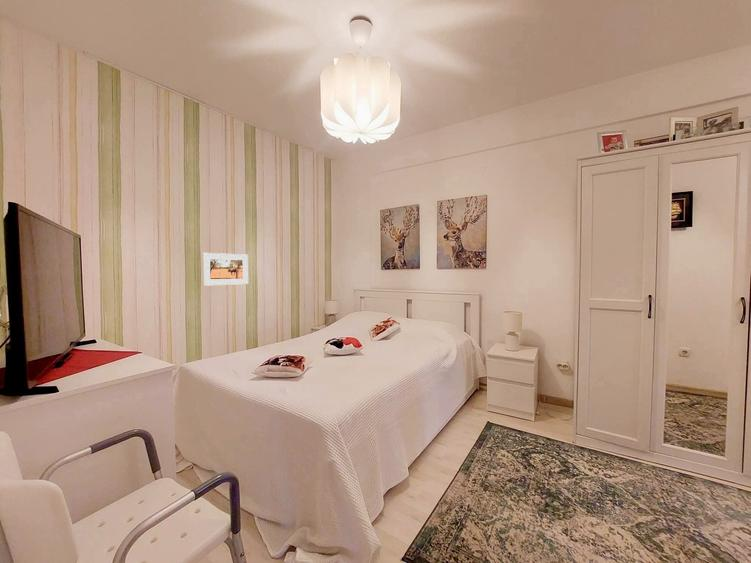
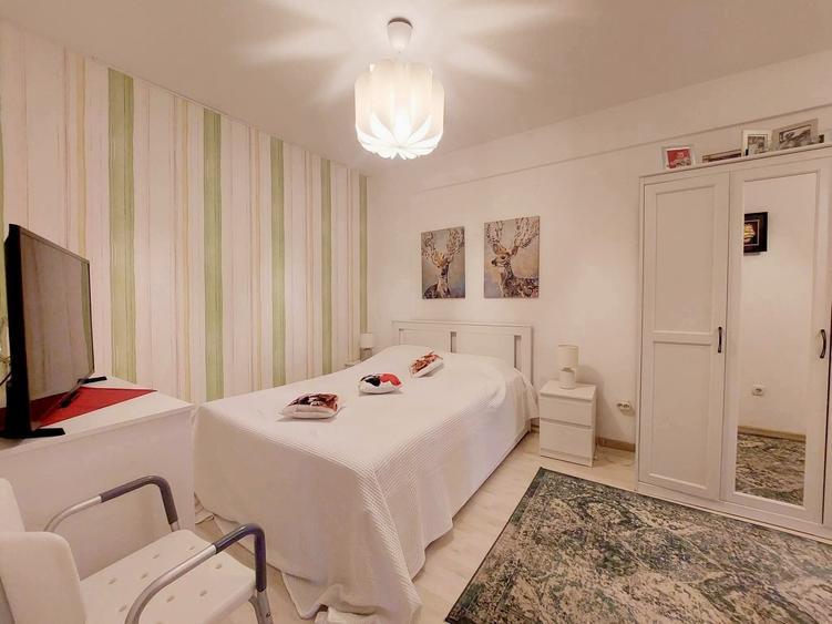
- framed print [202,252,249,287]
